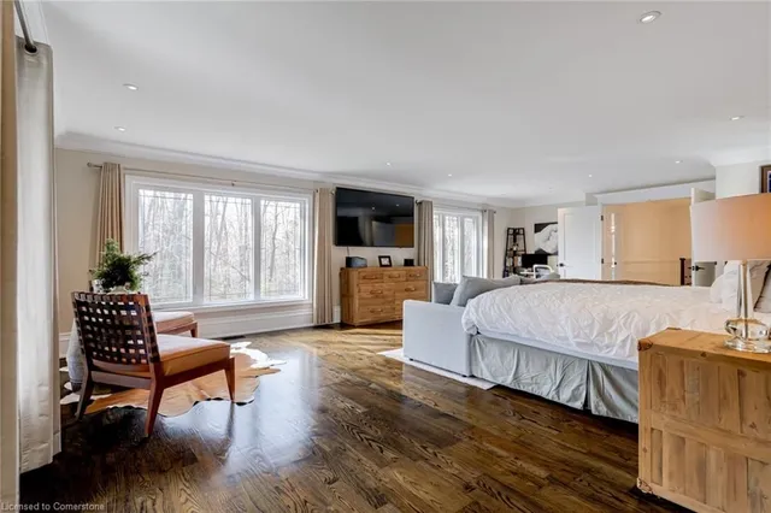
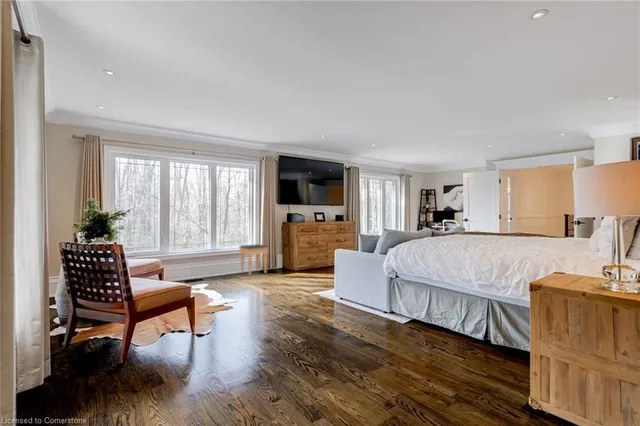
+ footstool [238,243,270,276]
